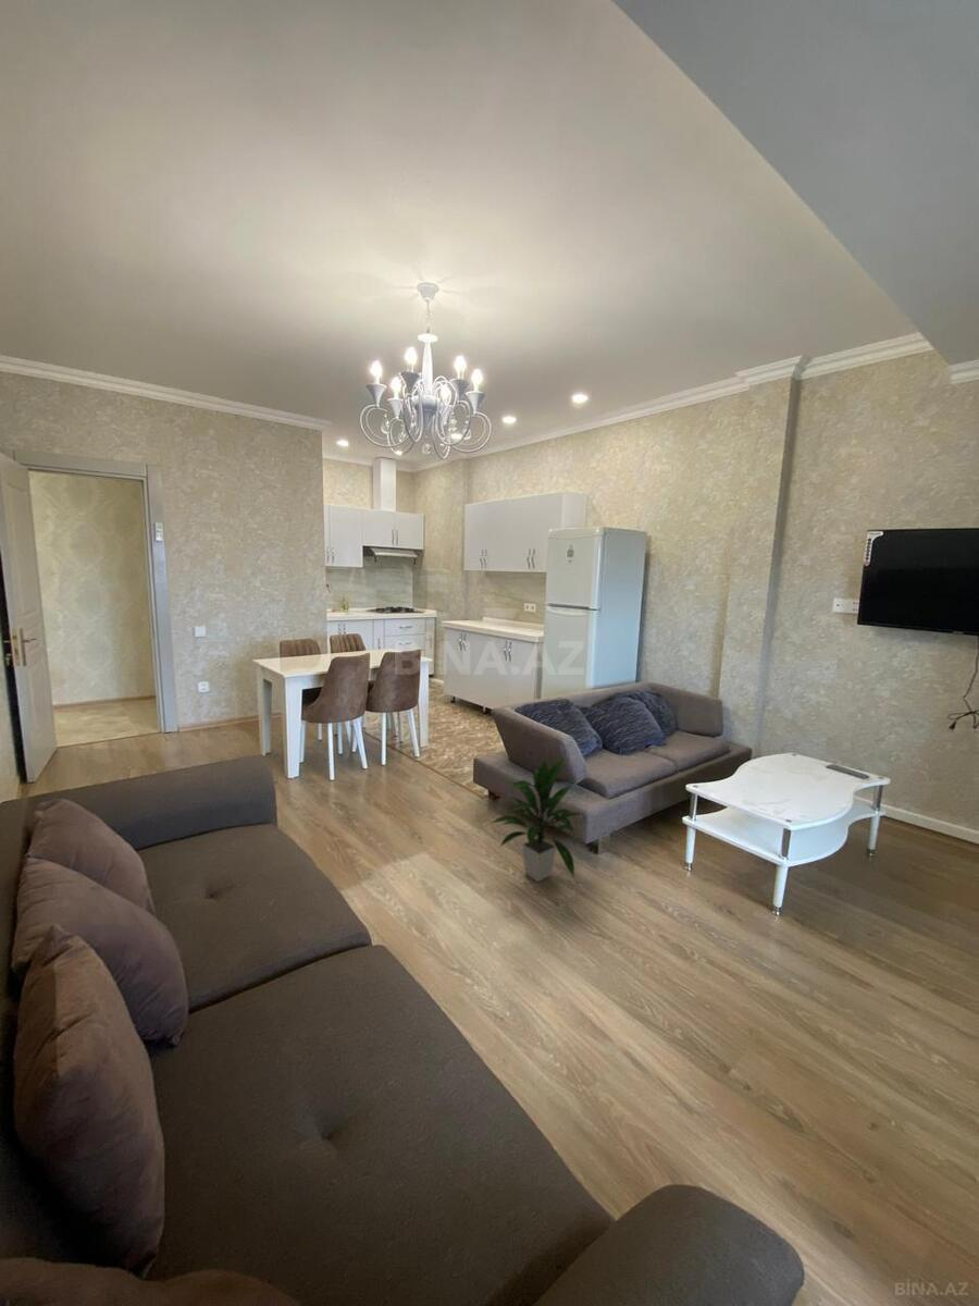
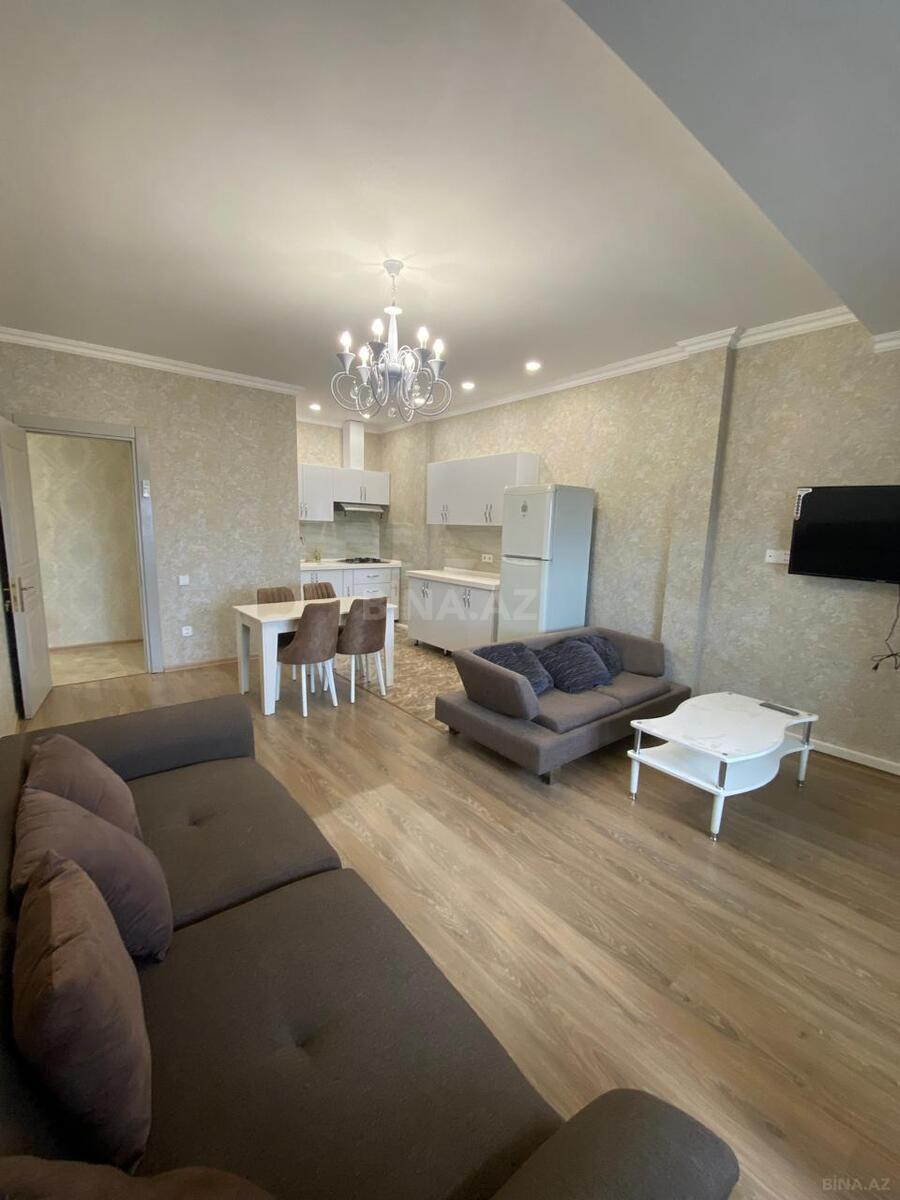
- indoor plant [491,756,583,883]
